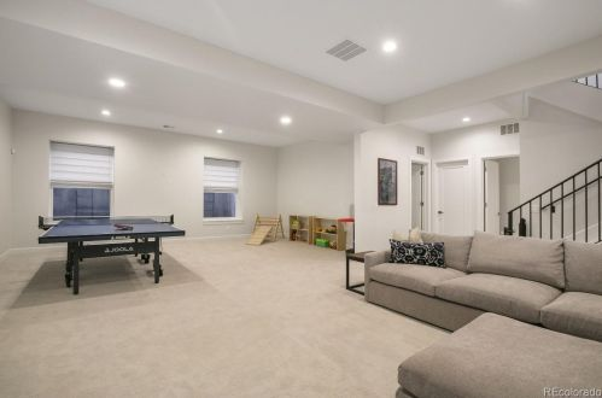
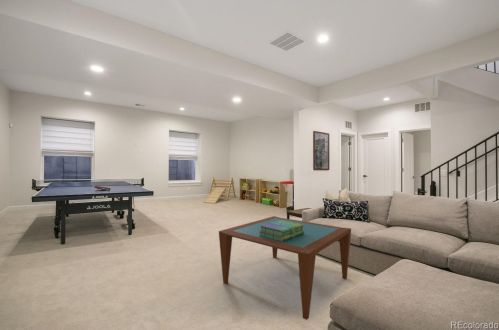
+ coffee table [218,215,352,321]
+ stack of books [259,220,304,242]
